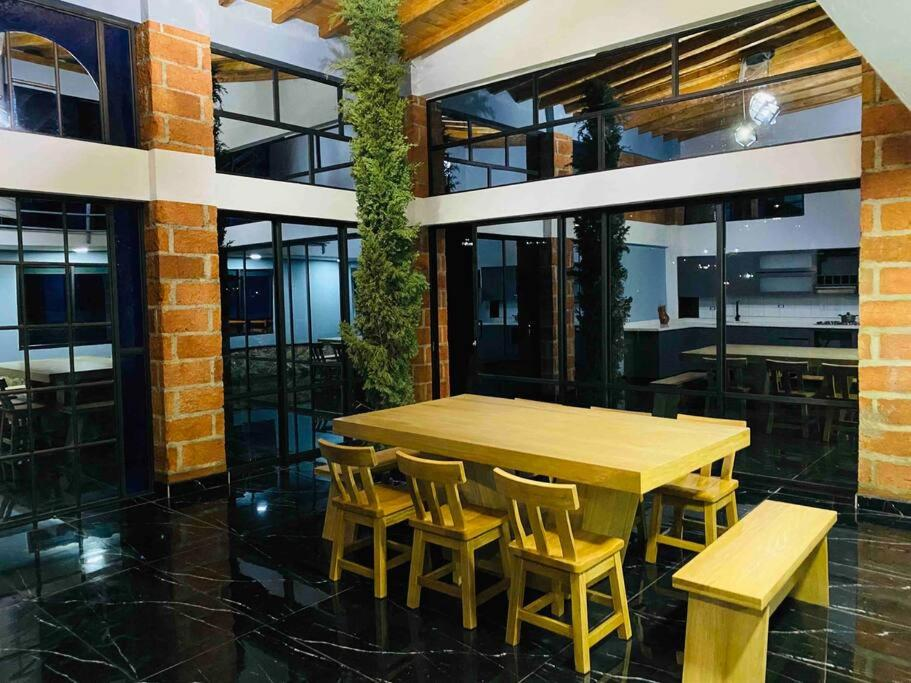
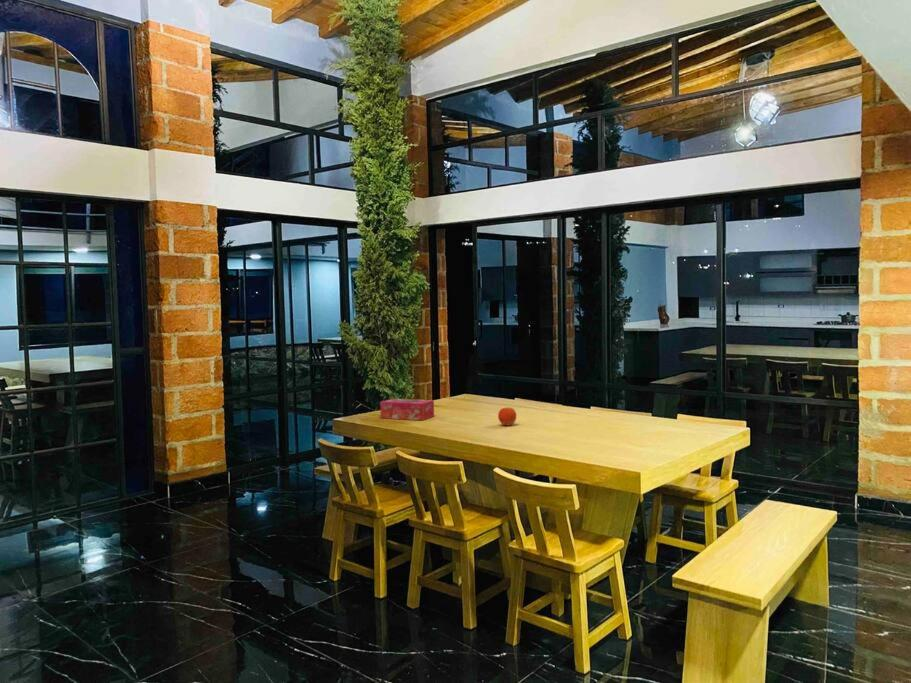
+ fruit [497,406,517,426]
+ tissue box [379,398,435,421]
